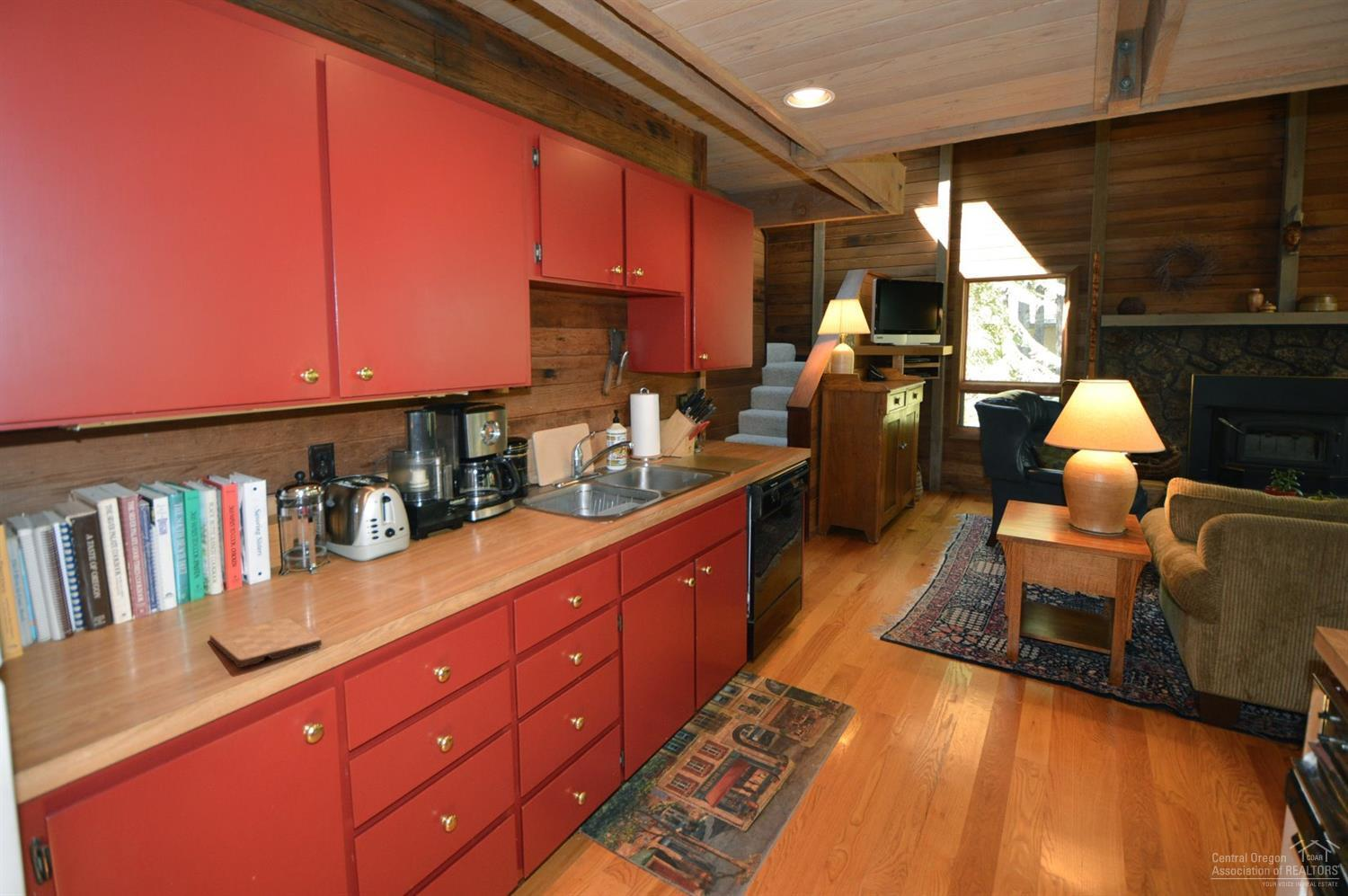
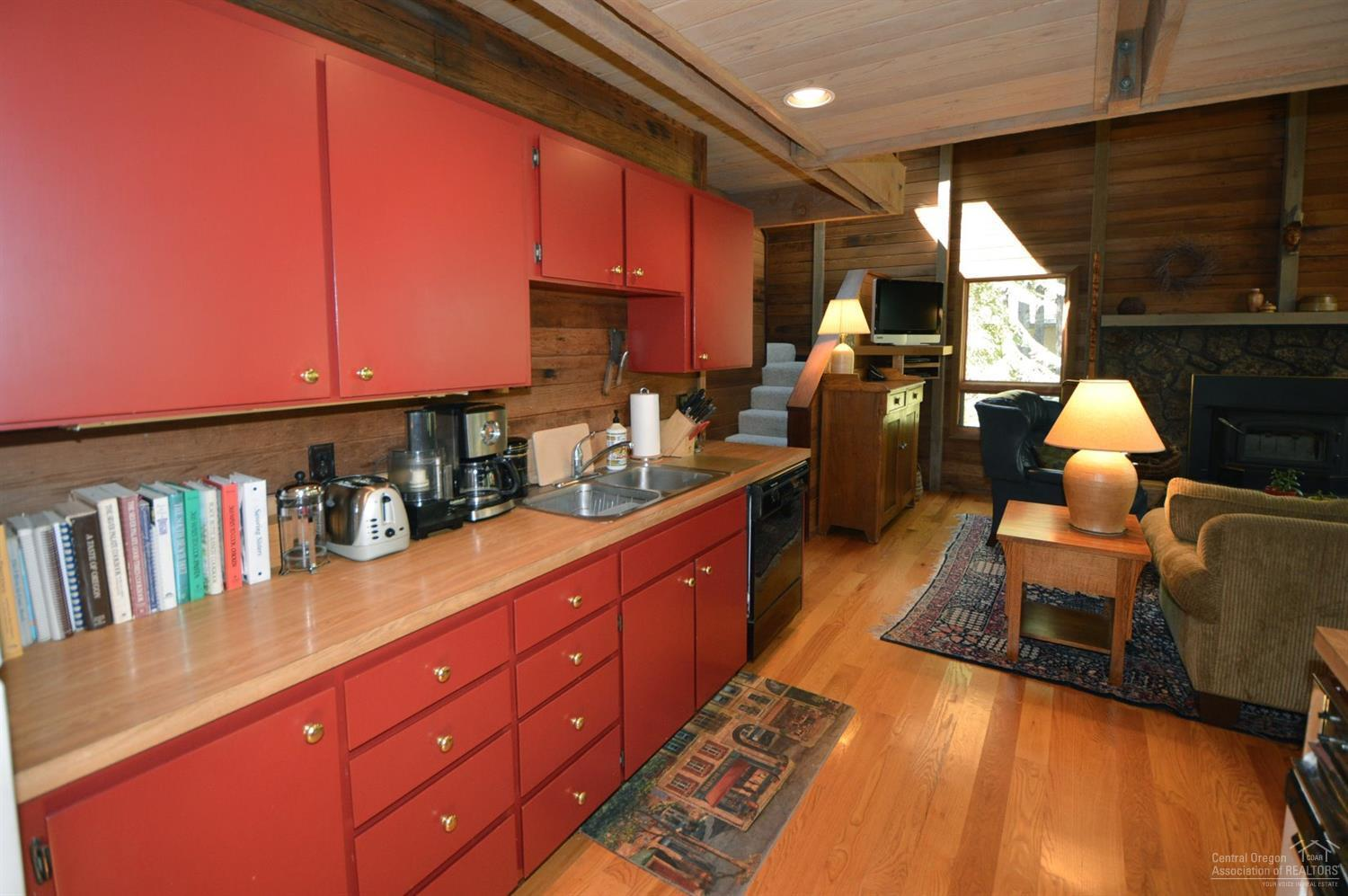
- cutting board [208,617,323,669]
